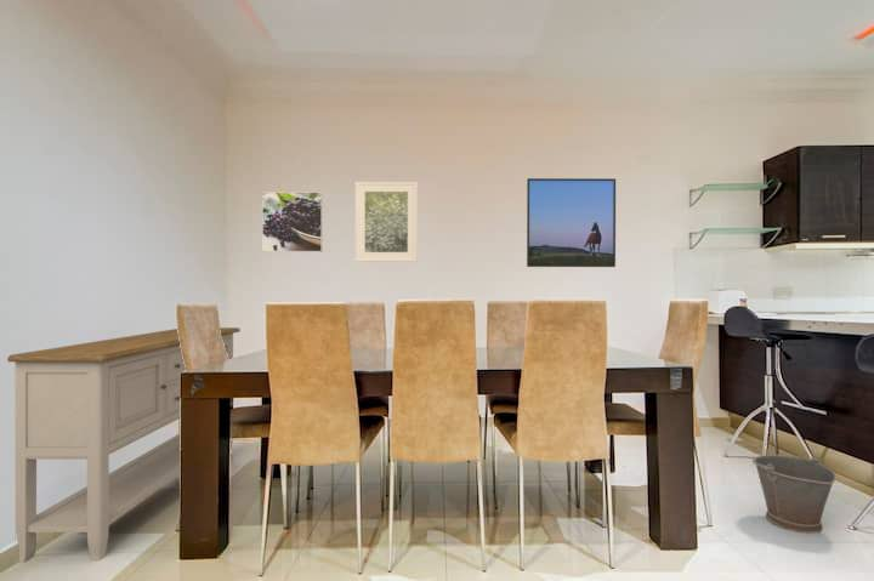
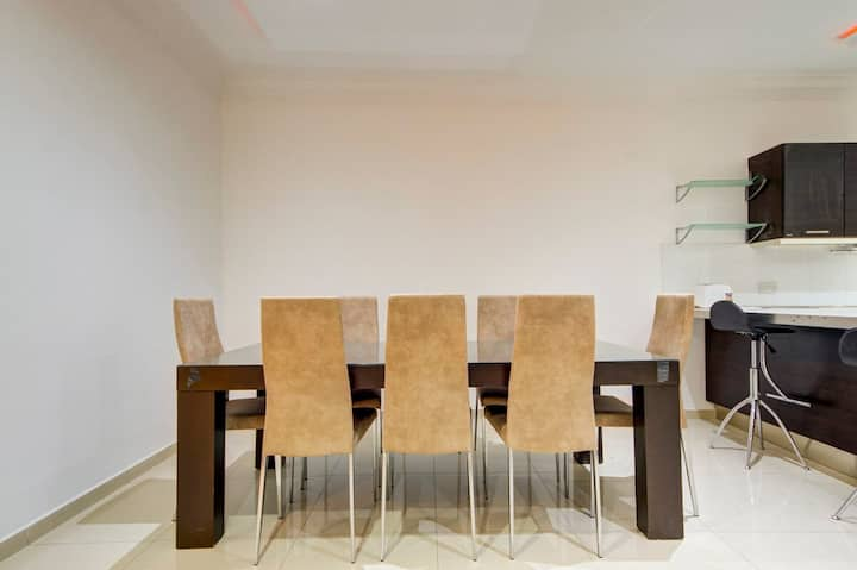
- bucket [751,454,838,535]
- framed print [261,190,324,254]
- sideboard [6,326,242,564]
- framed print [354,181,419,263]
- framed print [526,177,617,268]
